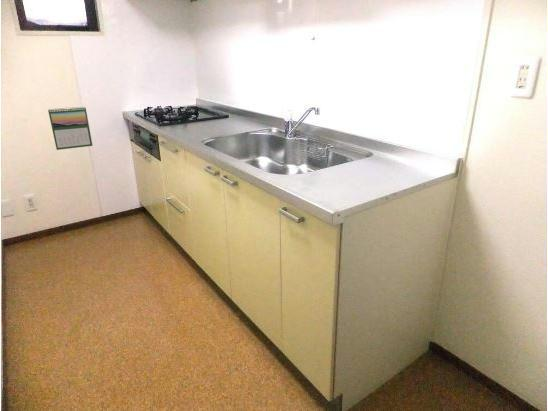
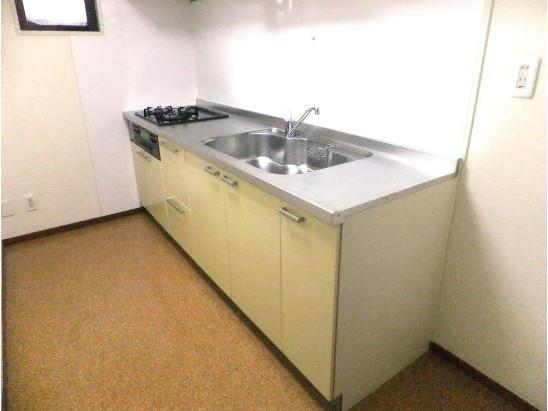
- calendar [47,106,94,151]
